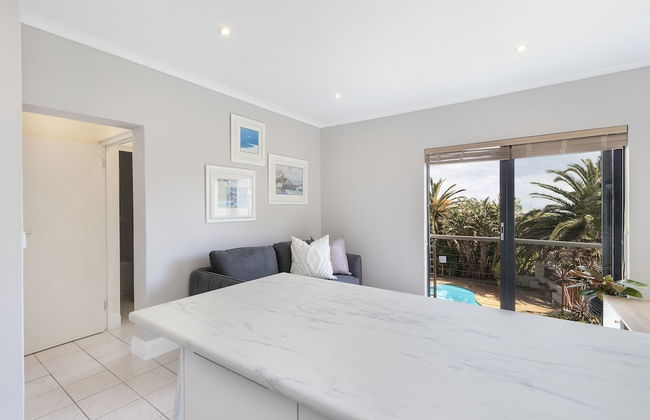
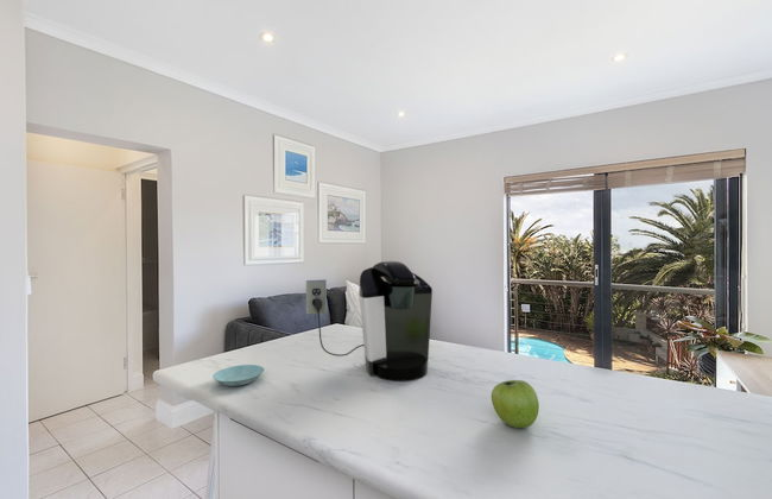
+ fruit [491,379,540,429]
+ saucer [211,364,265,387]
+ coffee maker [305,260,434,381]
